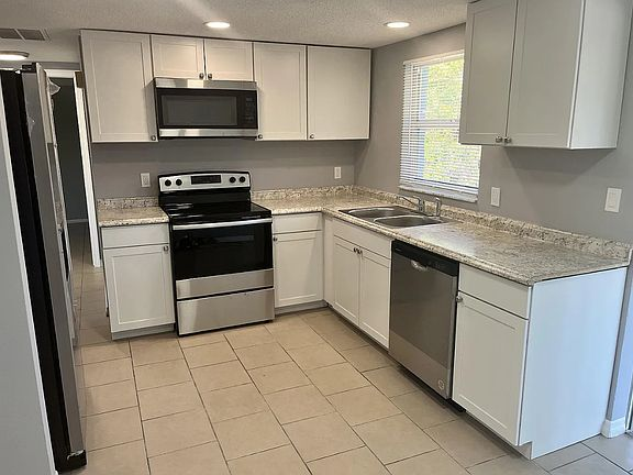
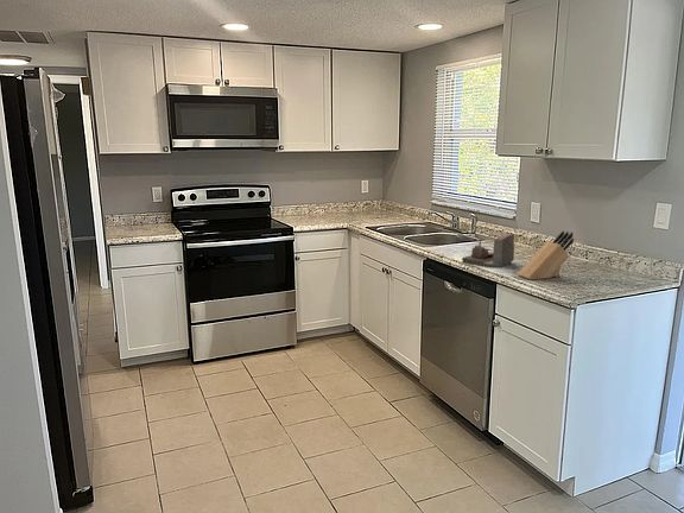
+ chair [461,233,515,268]
+ knife block [517,229,575,280]
